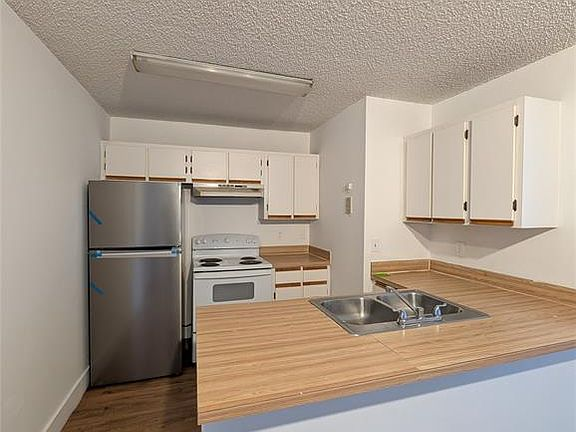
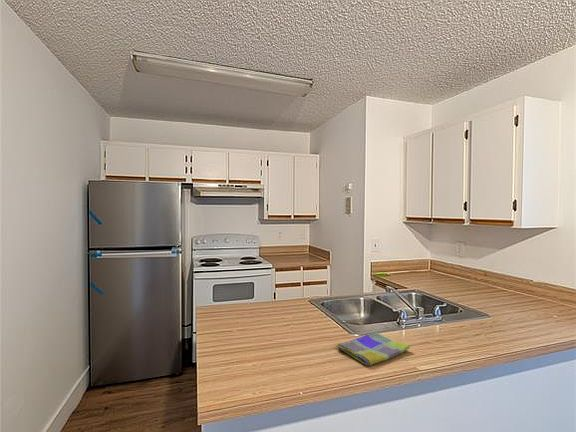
+ dish towel [335,331,411,366]
